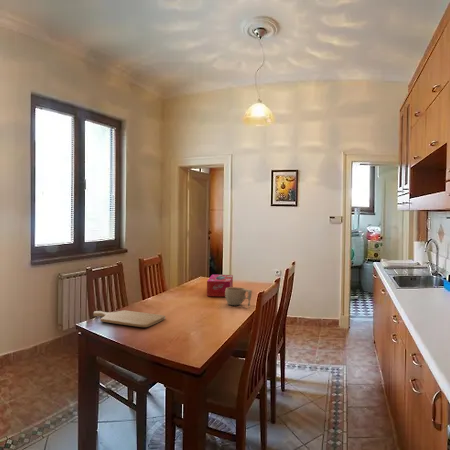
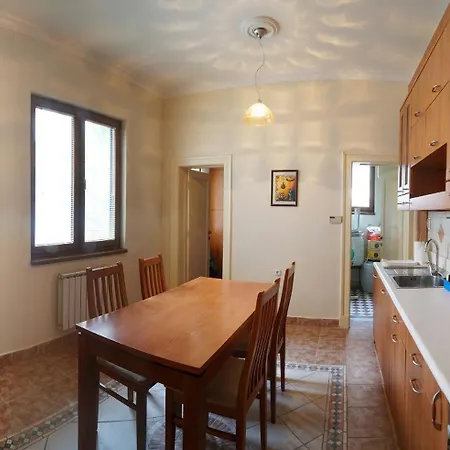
- cup [225,286,253,307]
- tissue box [206,274,234,298]
- chopping board [92,309,167,328]
